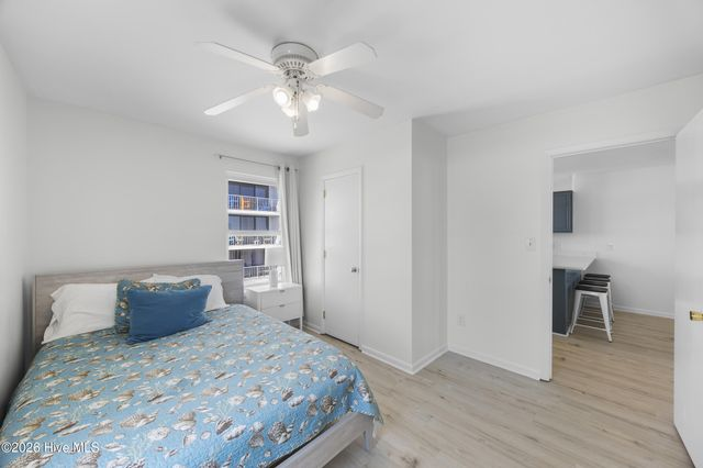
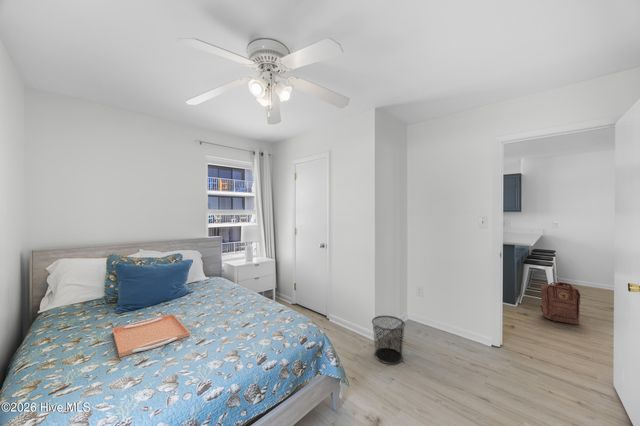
+ backpack [540,281,581,325]
+ waste bin [371,315,406,365]
+ serving tray [112,313,191,358]
